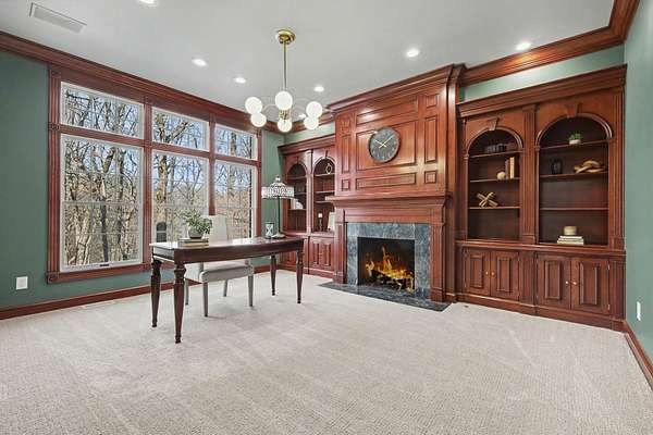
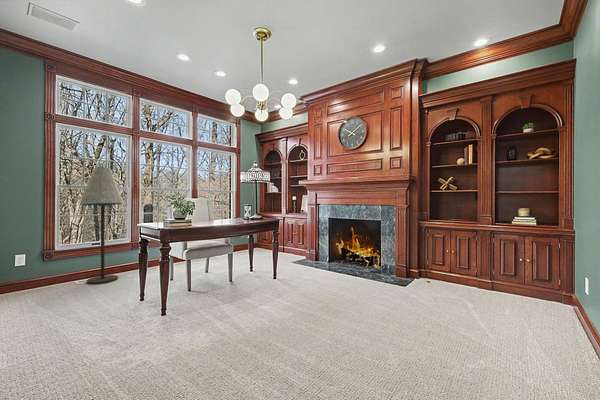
+ floor lamp [79,166,125,285]
